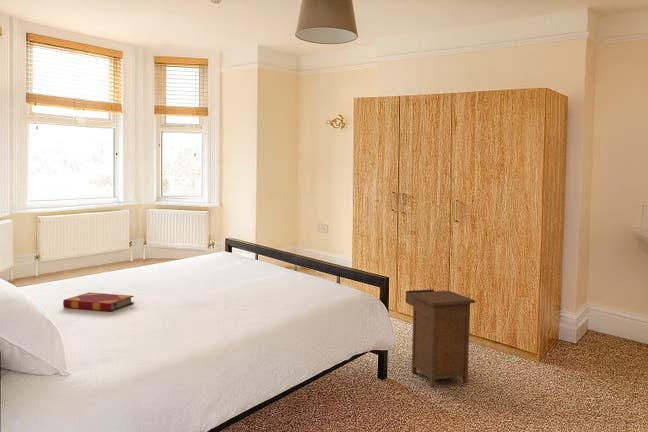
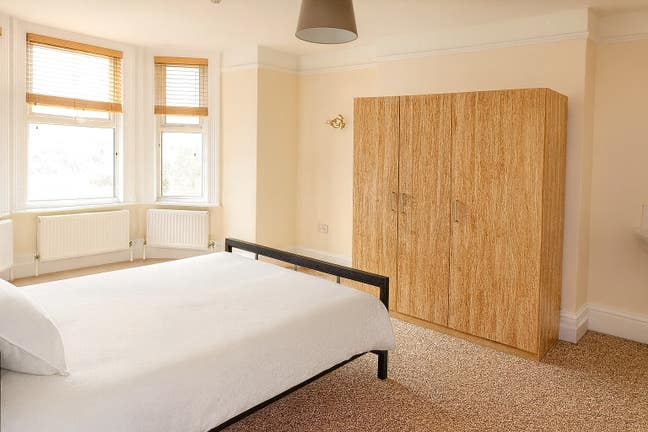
- nightstand [405,288,476,388]
- hardback book [62,291,135,312]
